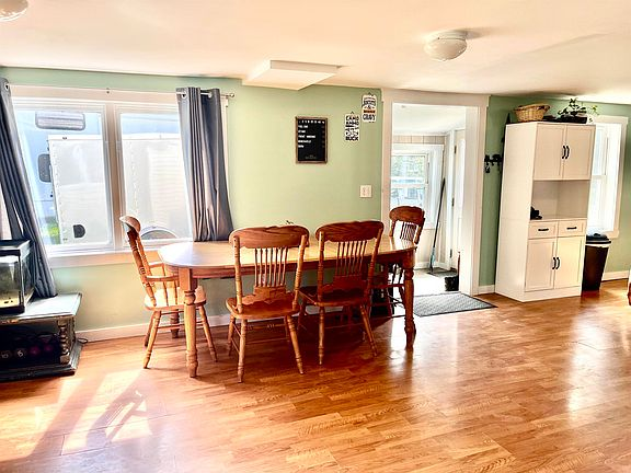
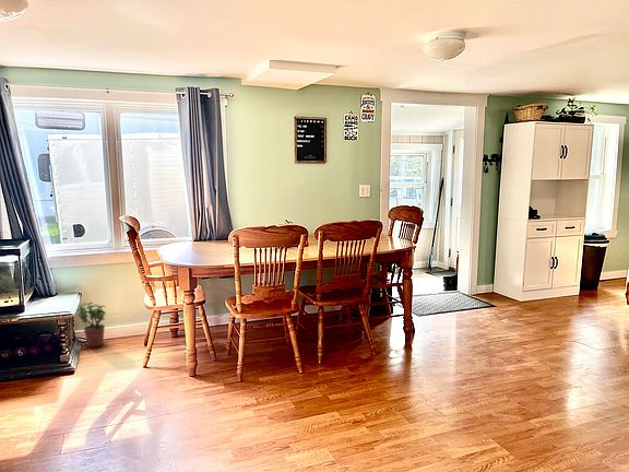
+ potted plant [75,302,107,349]
